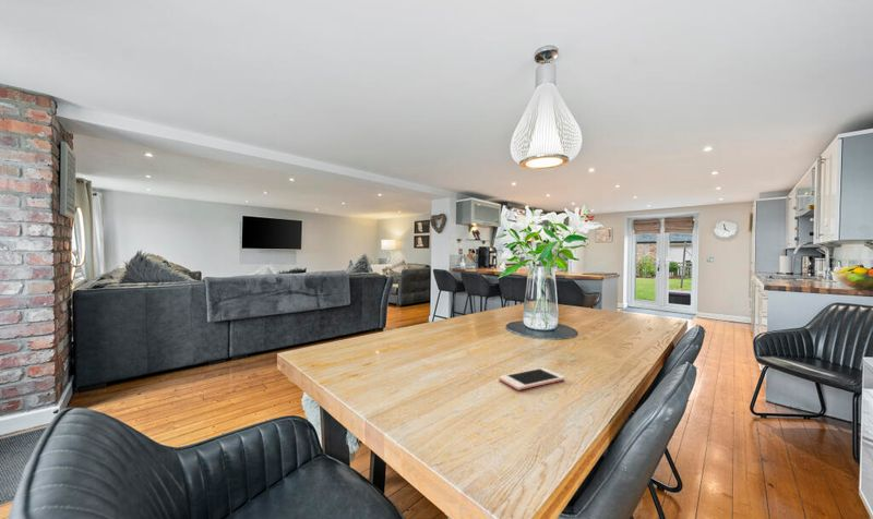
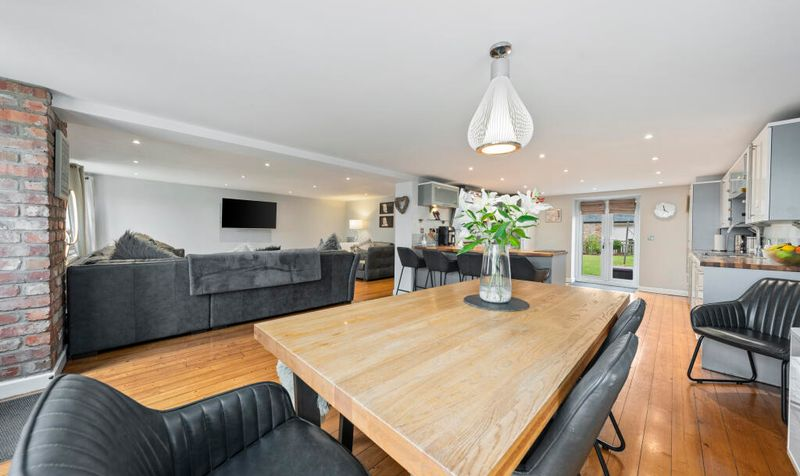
- cell phone [498,367,566,391]
